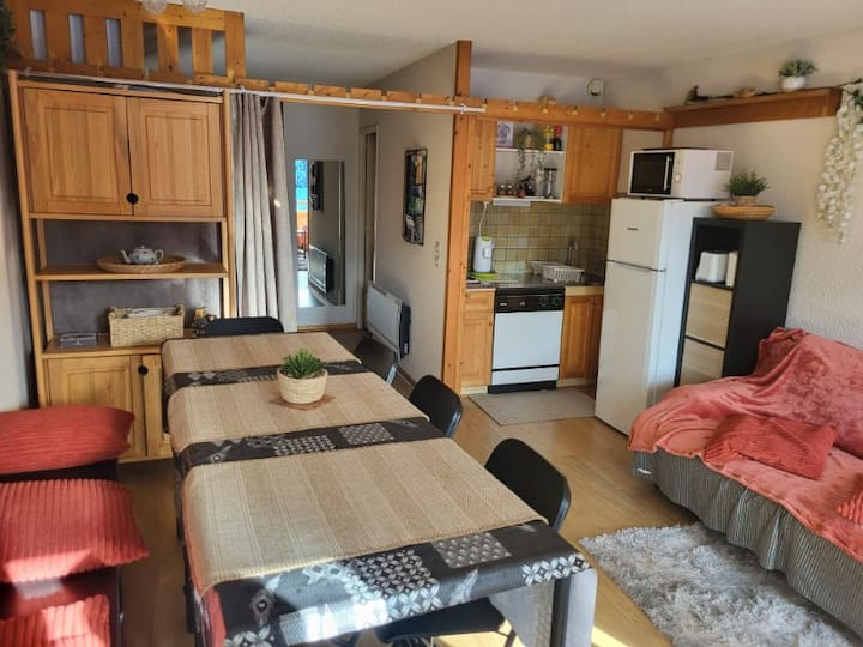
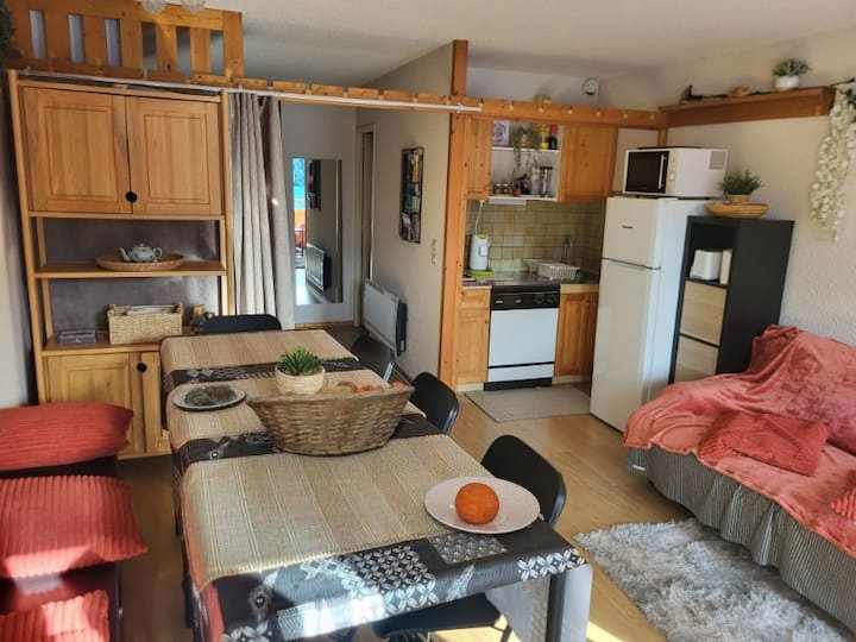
+ plate [423,476,541,535]
+ fruit basket [244,376,416,458]
+ plate [171,384,246,413]
